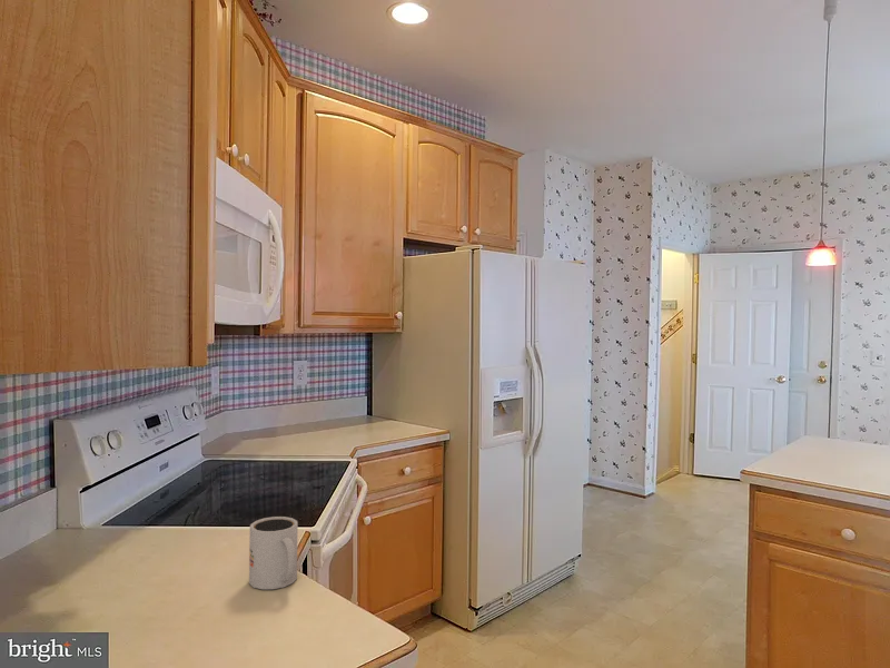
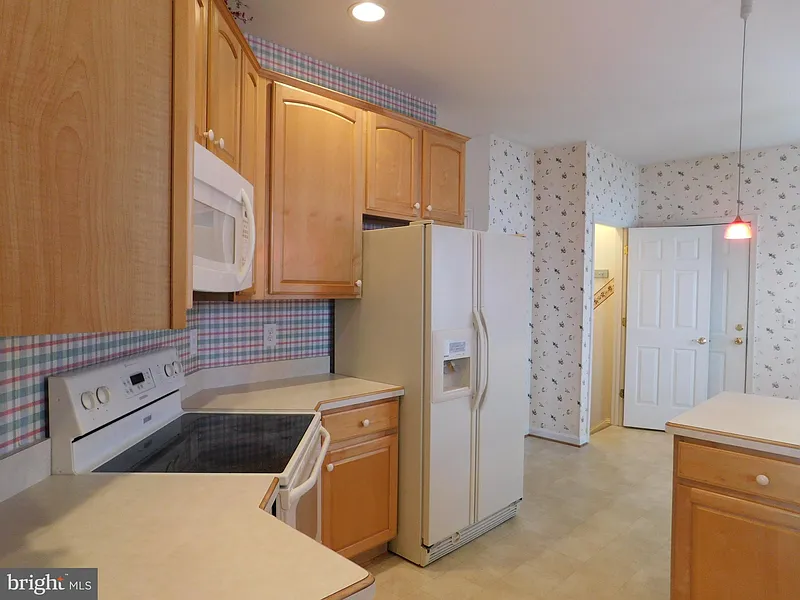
- mug [248,515,299,590]
